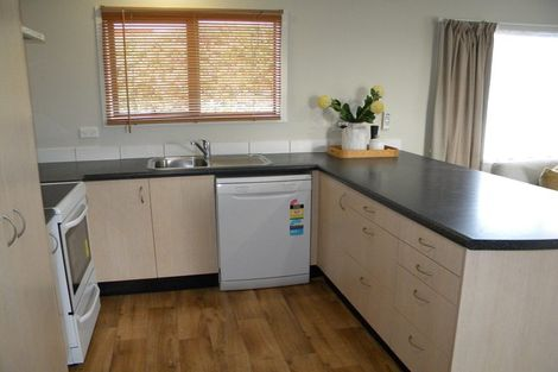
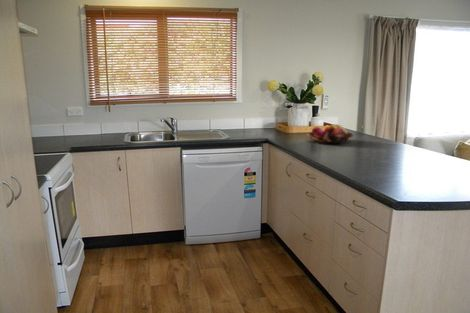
+ fruit basket [306,123,355,145]
